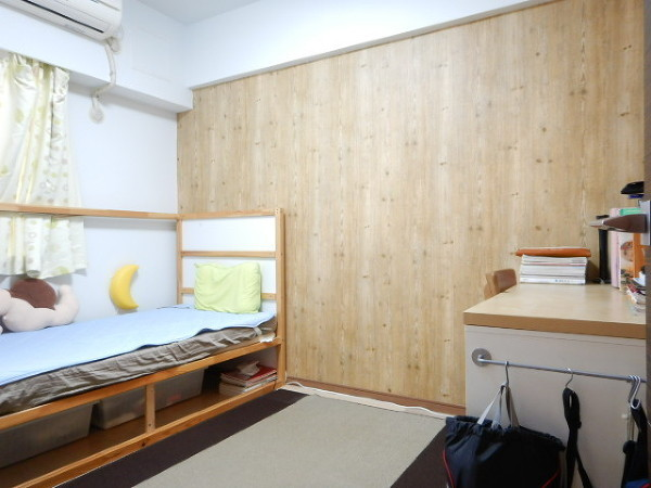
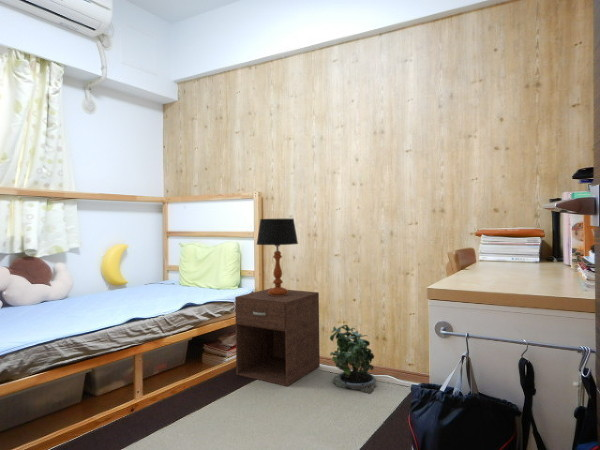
+ potted plant [329,324,378,394]
+ table lamp [256,218,299,296]
+ nightstand [234,287,321,387]
